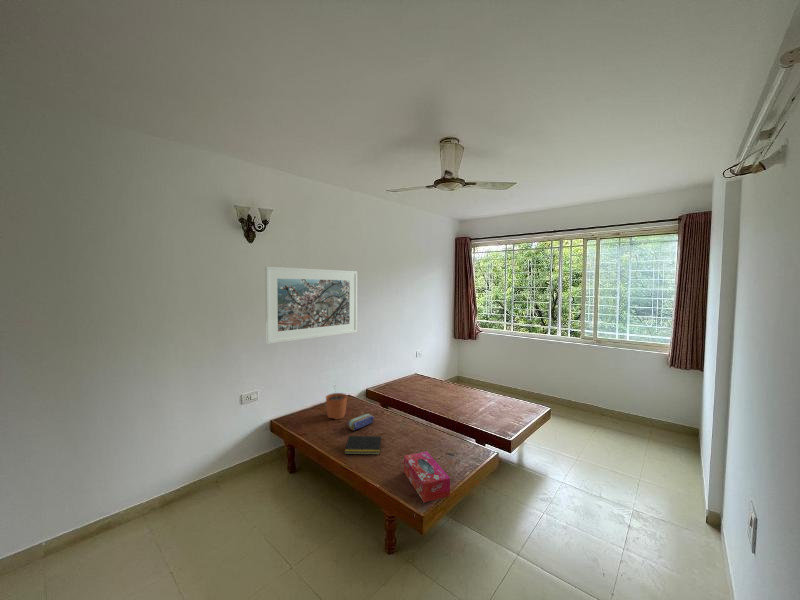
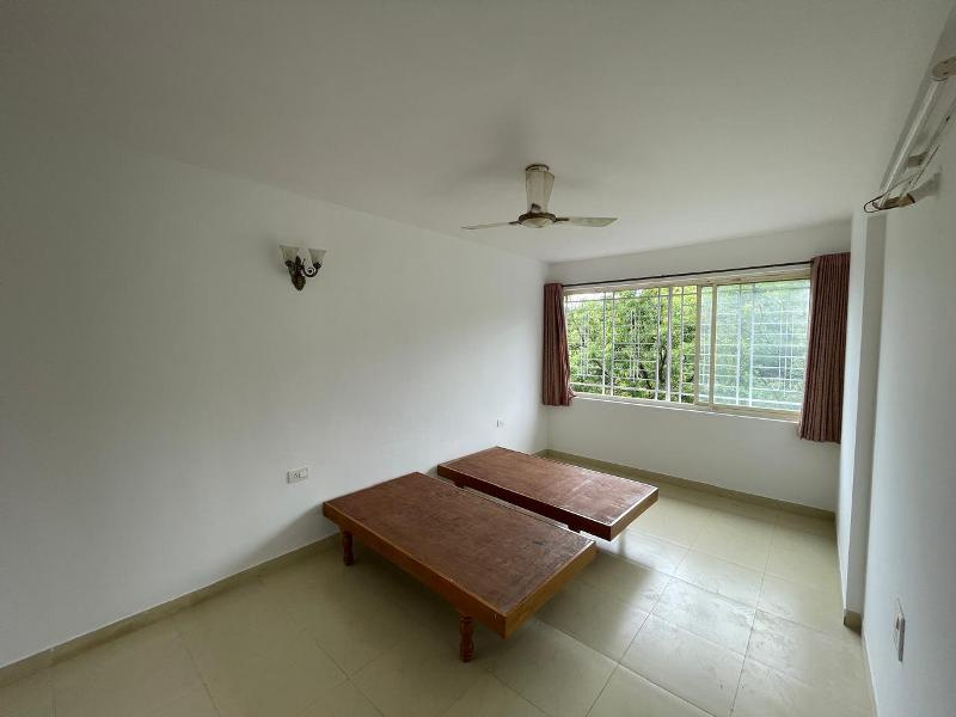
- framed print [264,265,358,345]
- tissue box [403,451,451,503]
- pencil case [346,413,375,432]
- plant pot [325,385,348,420]
- notepad [344,435,382,455]
